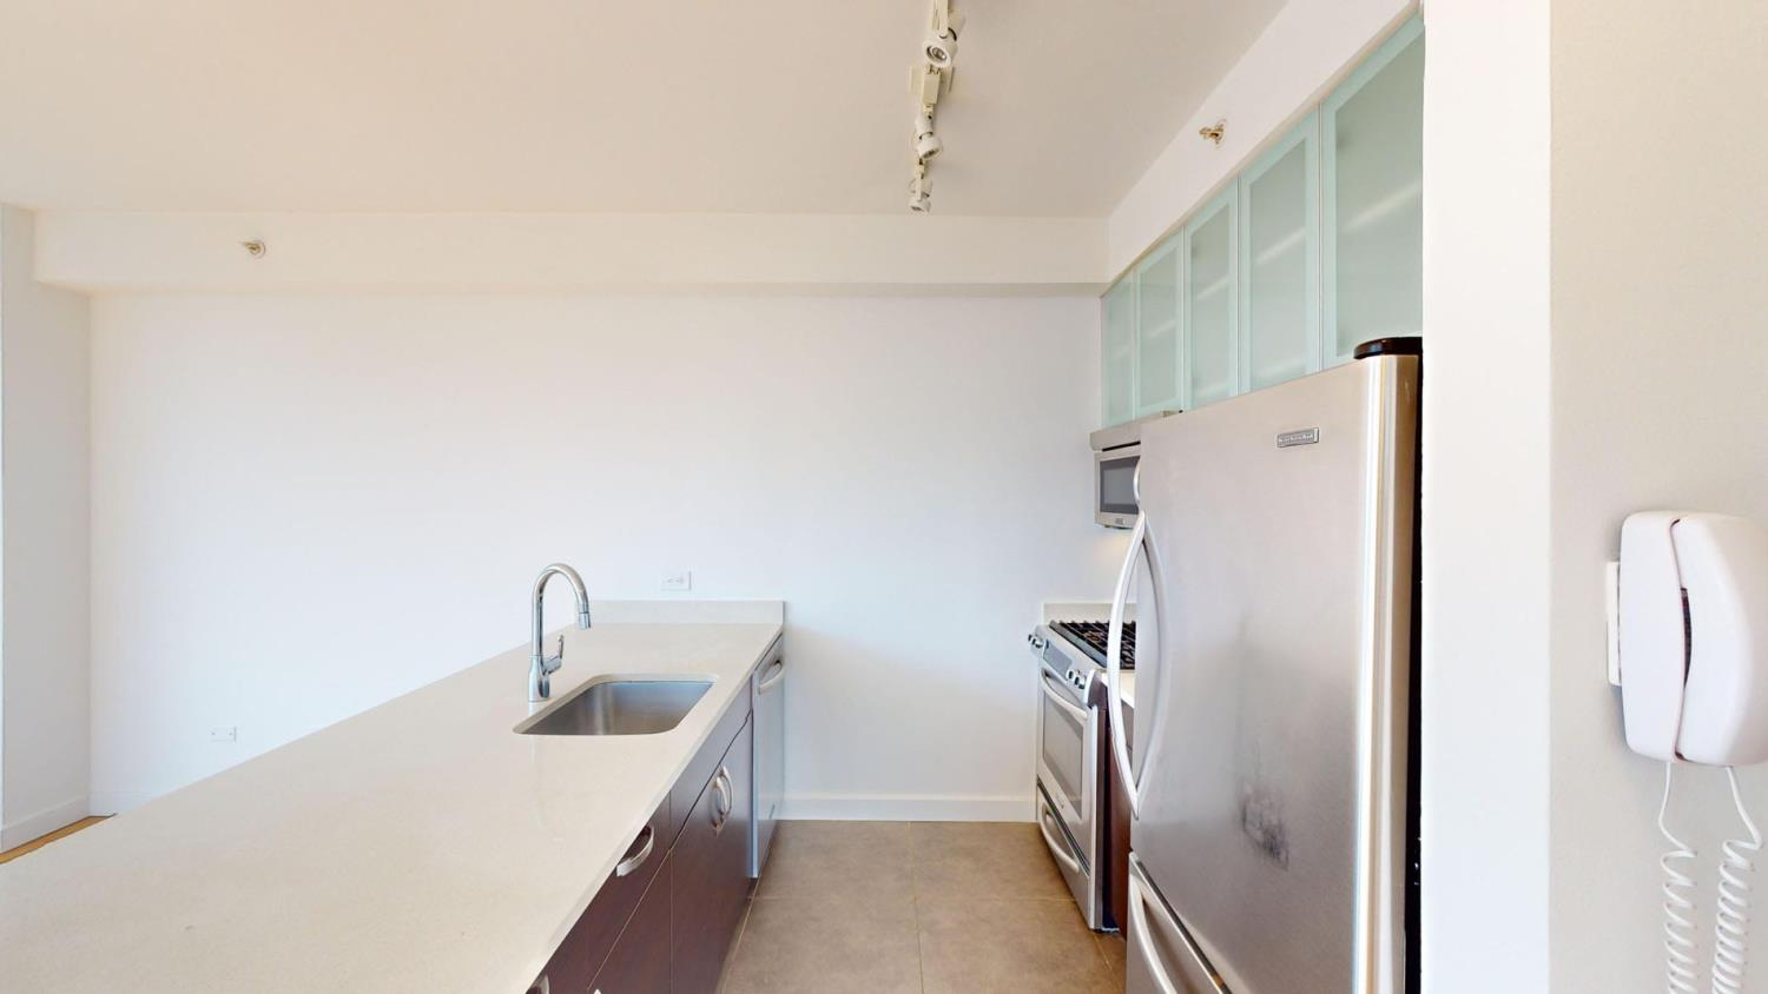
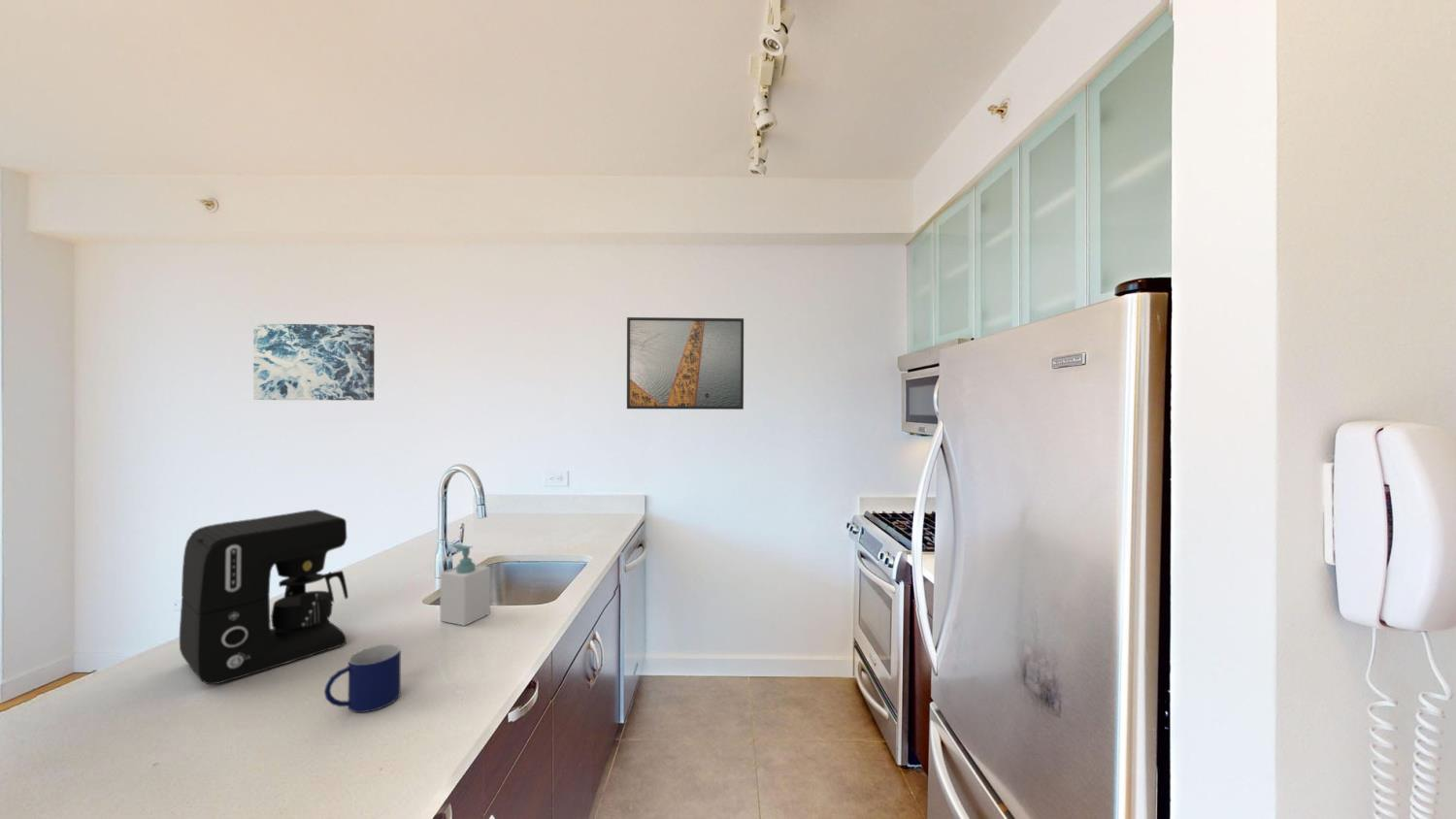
+ wall art [252,323,376,402]
+ mug [323,643,402,713]
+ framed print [626,316,745,410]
+ soap bottle [439,543,491,627]
+ coffee maker [179,508,349,685]
